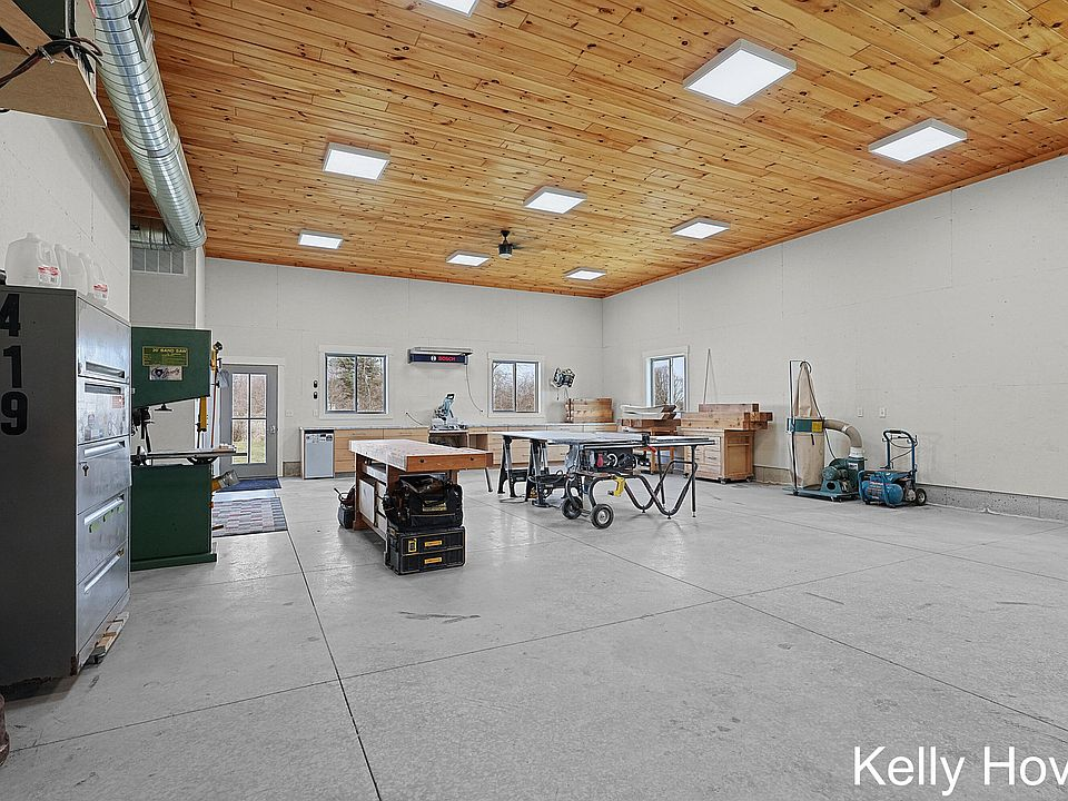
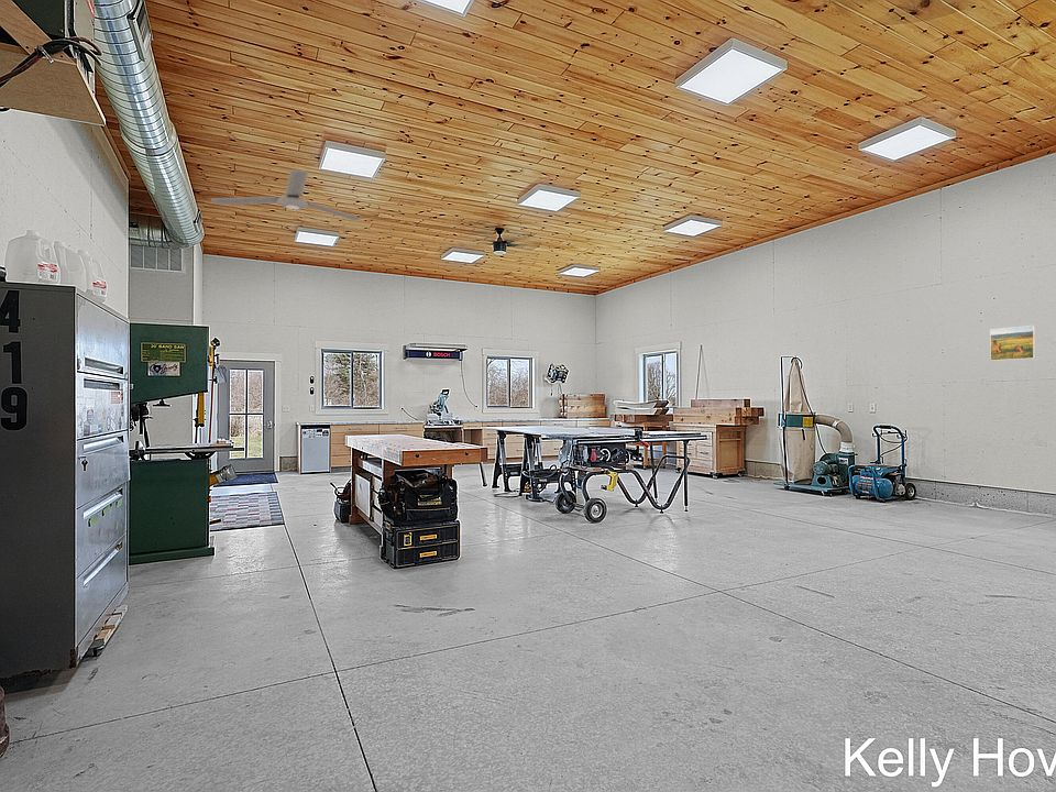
+ ceiling fan [210,169,363,221]
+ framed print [989,324,1036,362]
